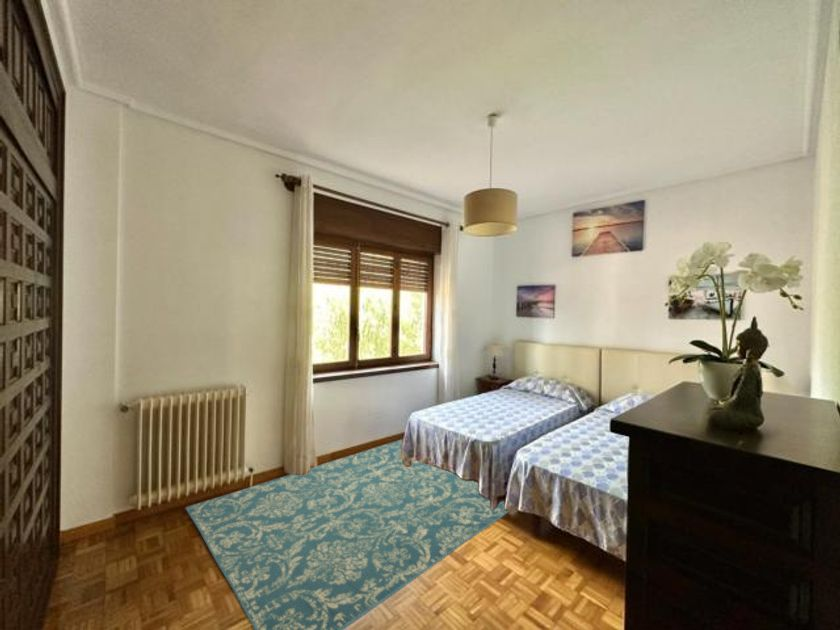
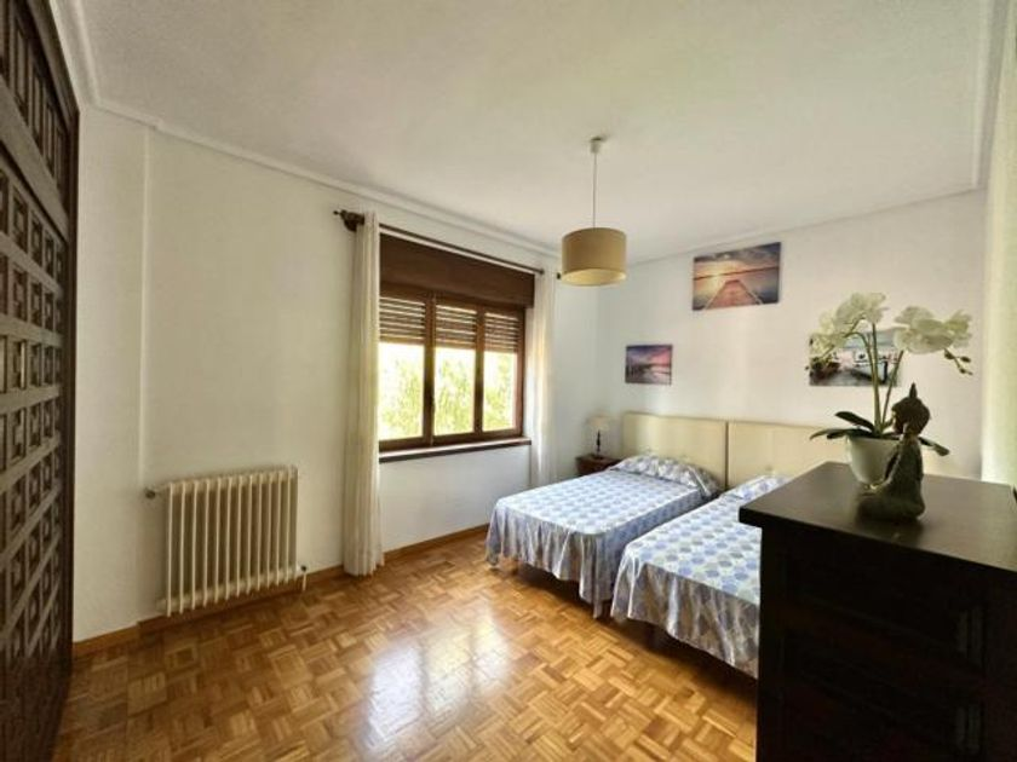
- rug [185,438,510,630]
